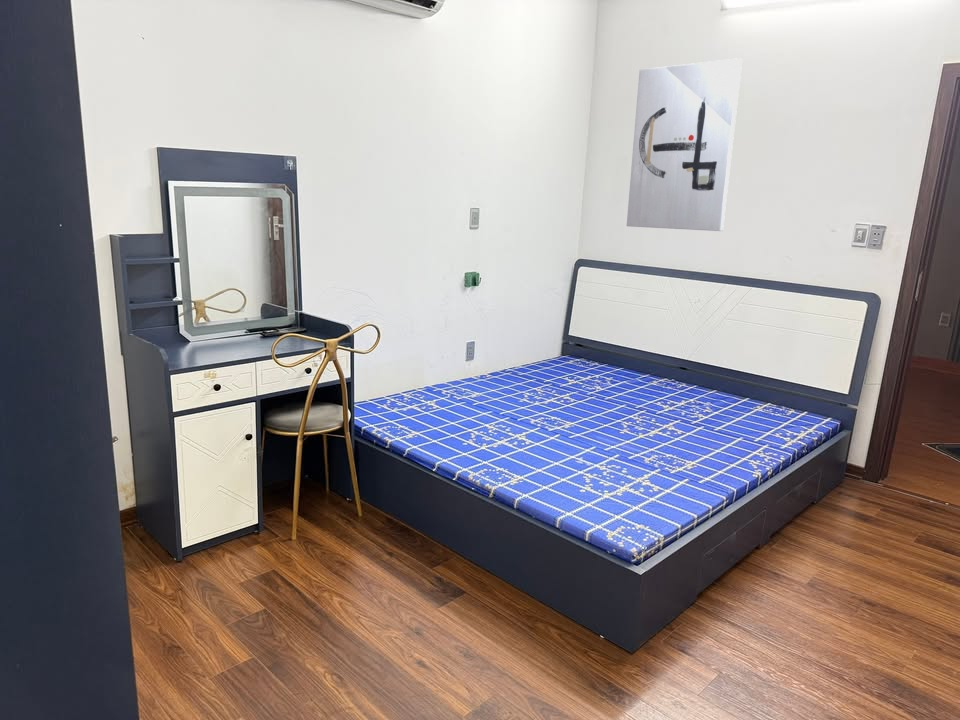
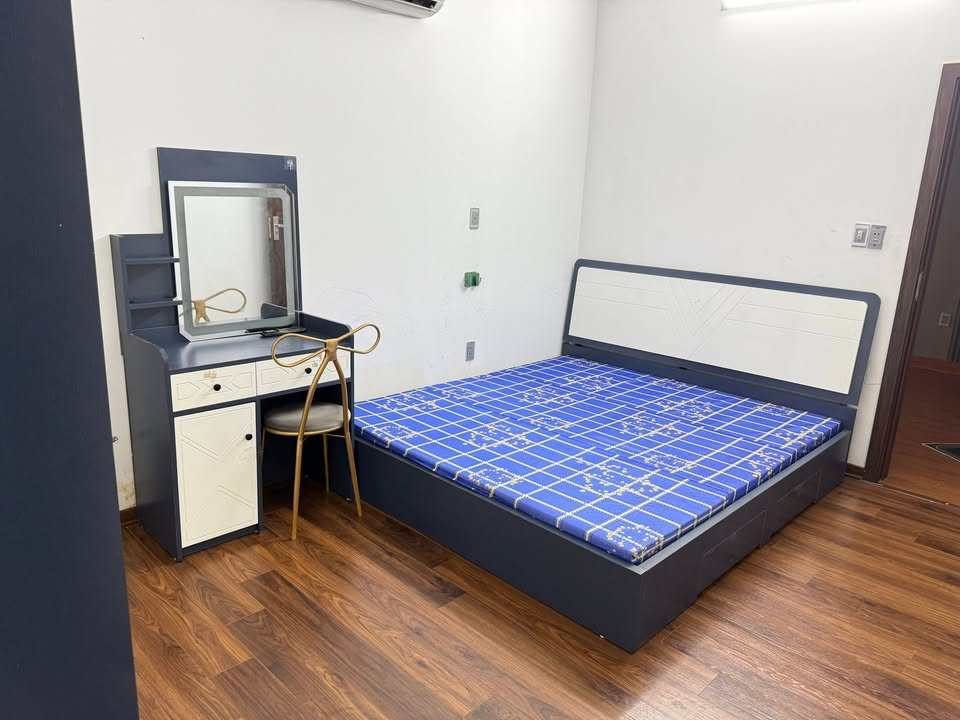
- wall art [626,57,743,232]
